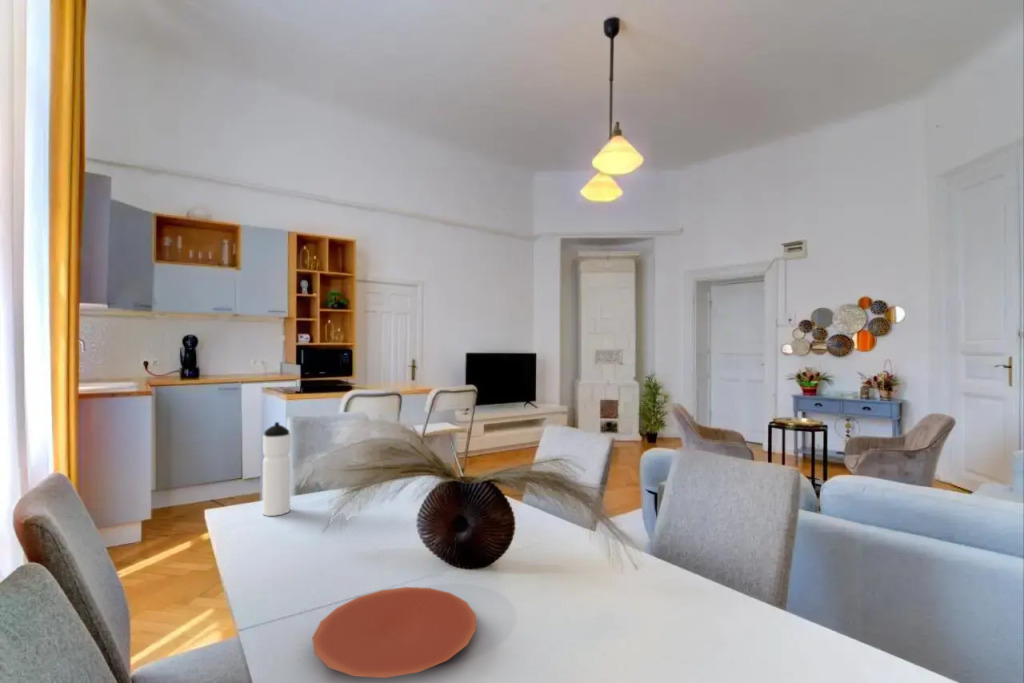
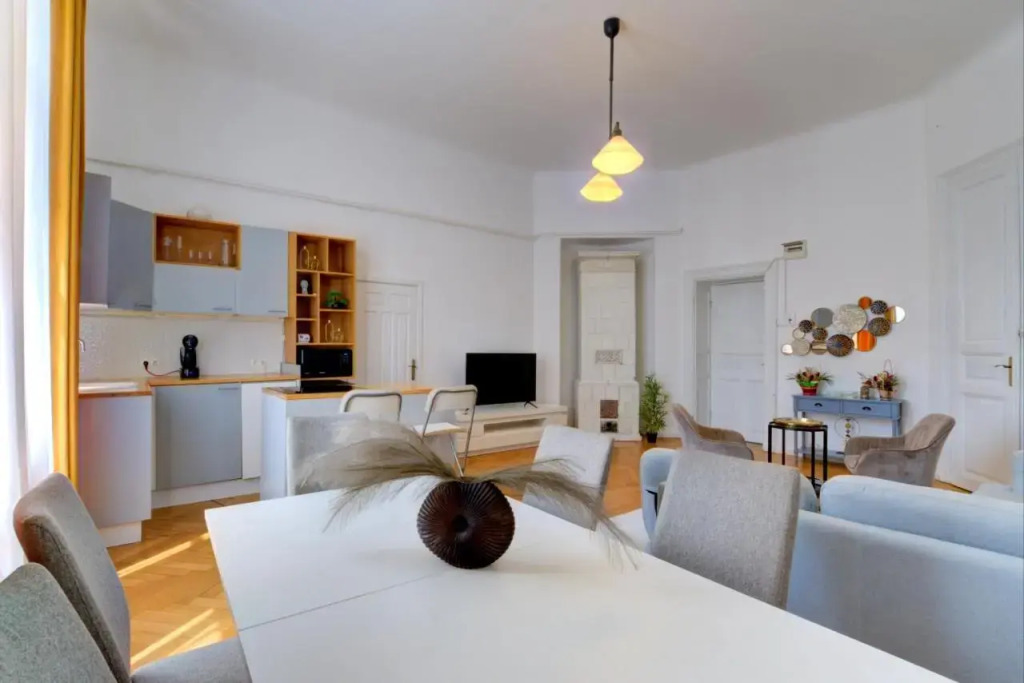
- water bottle [262,421,292,517]
- plate [312,586,477,679]
